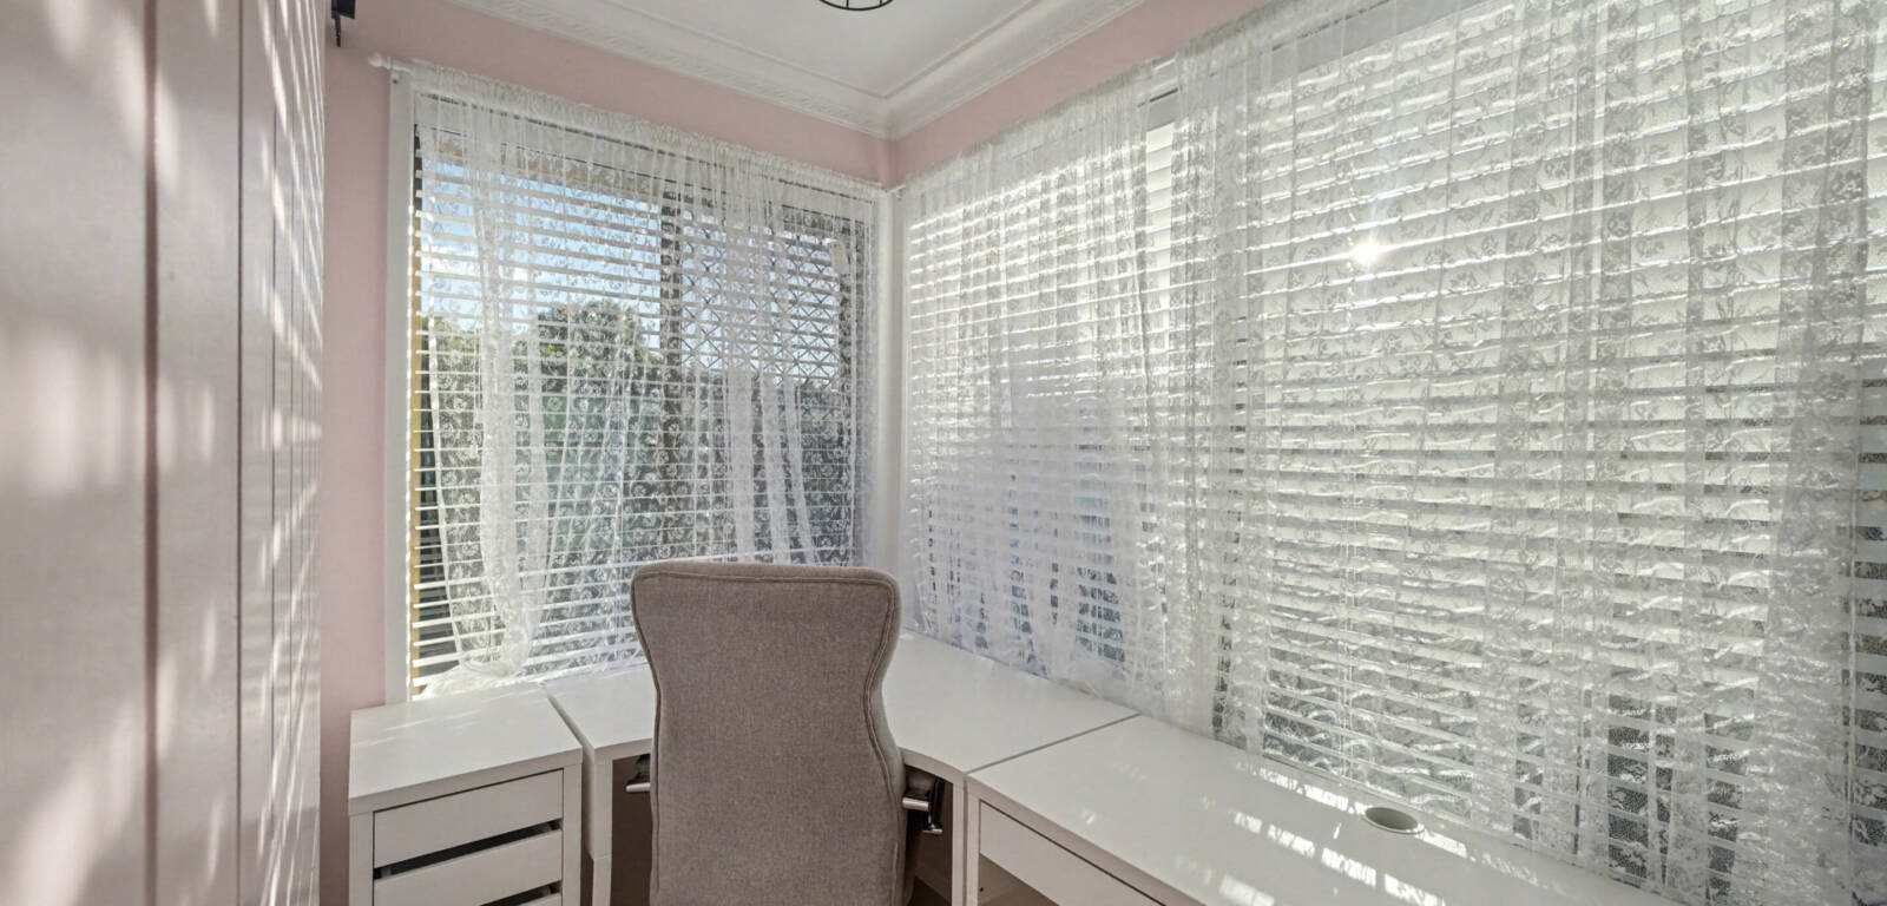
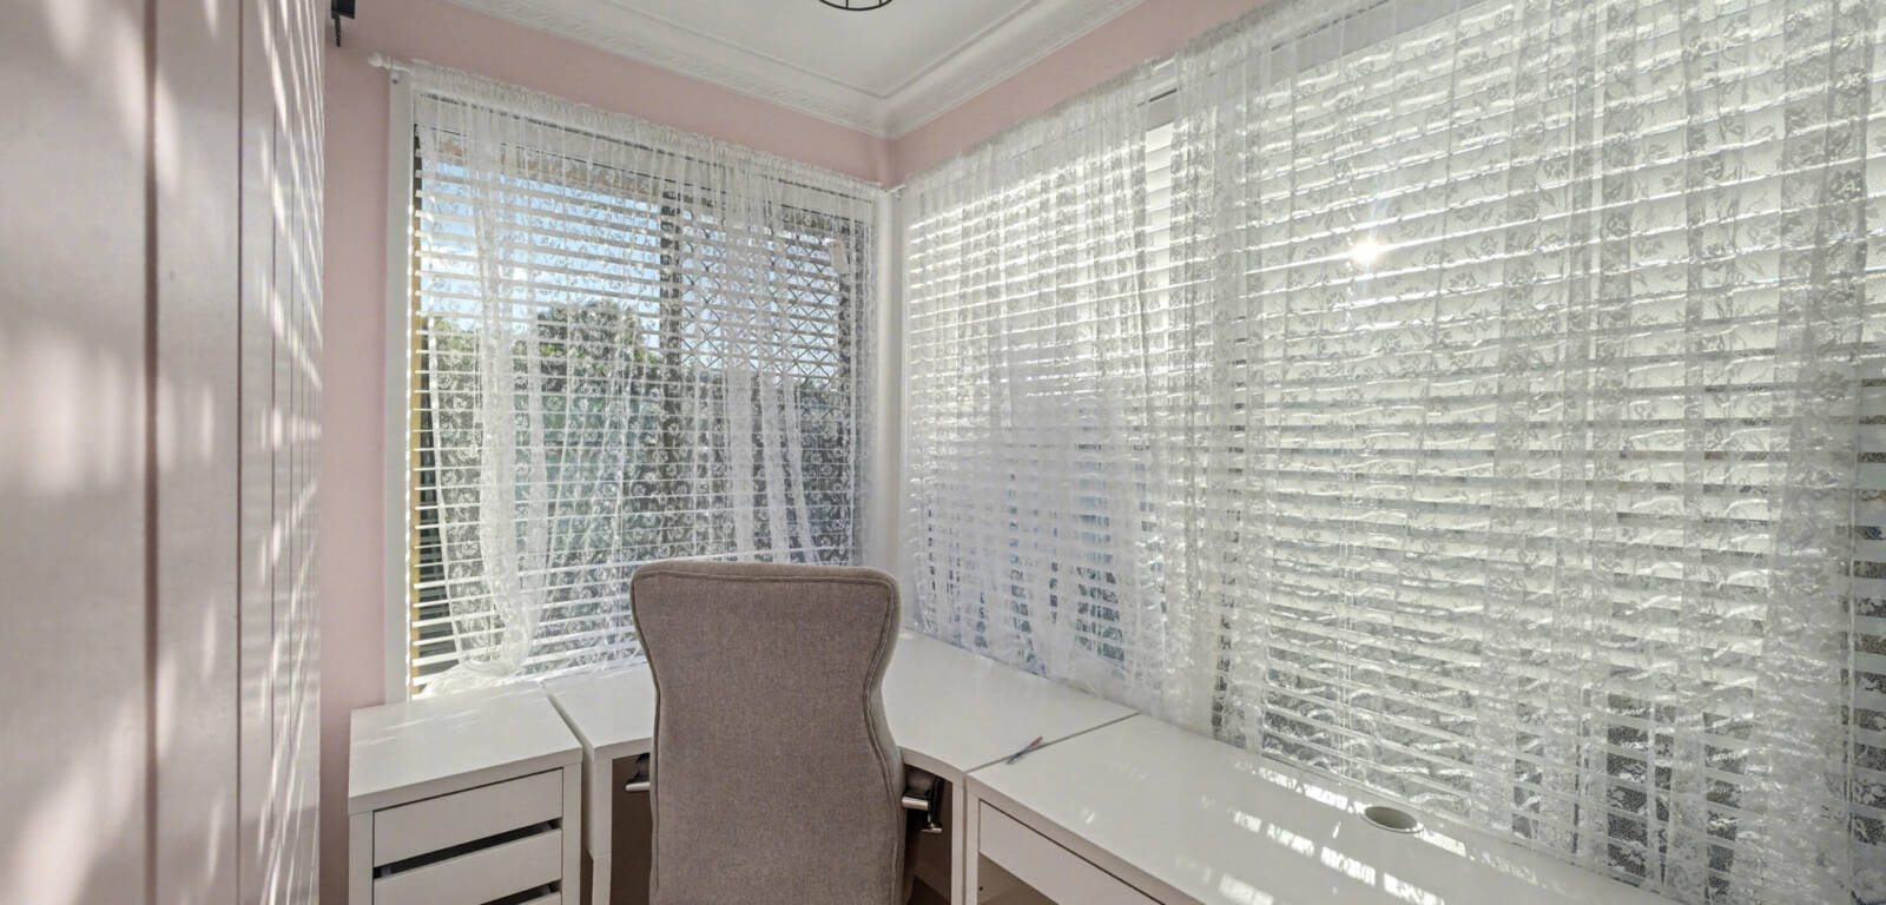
+ pen [1006,736,1044,763]
